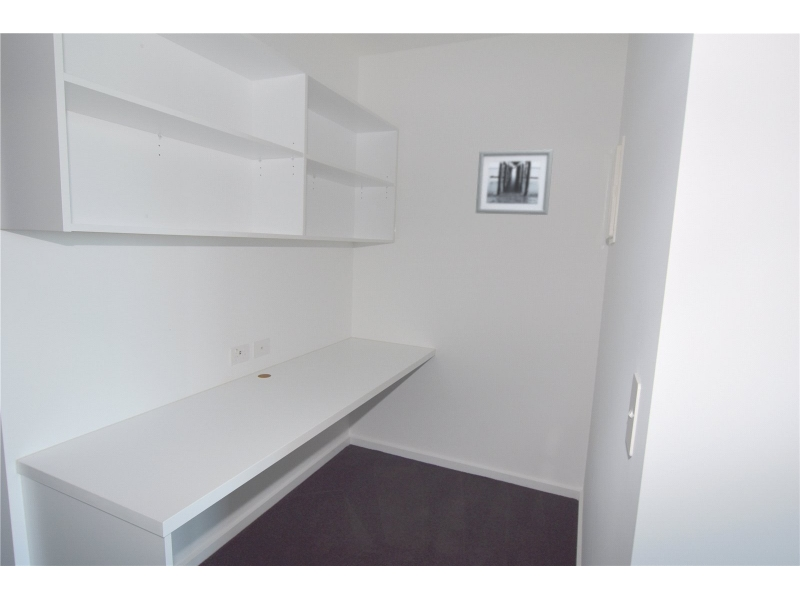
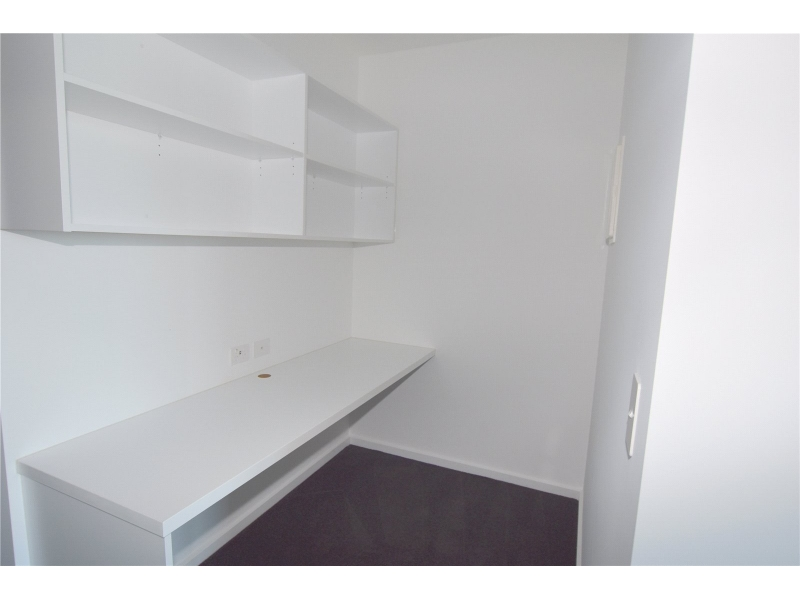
- wall art [475,149,554,216]
